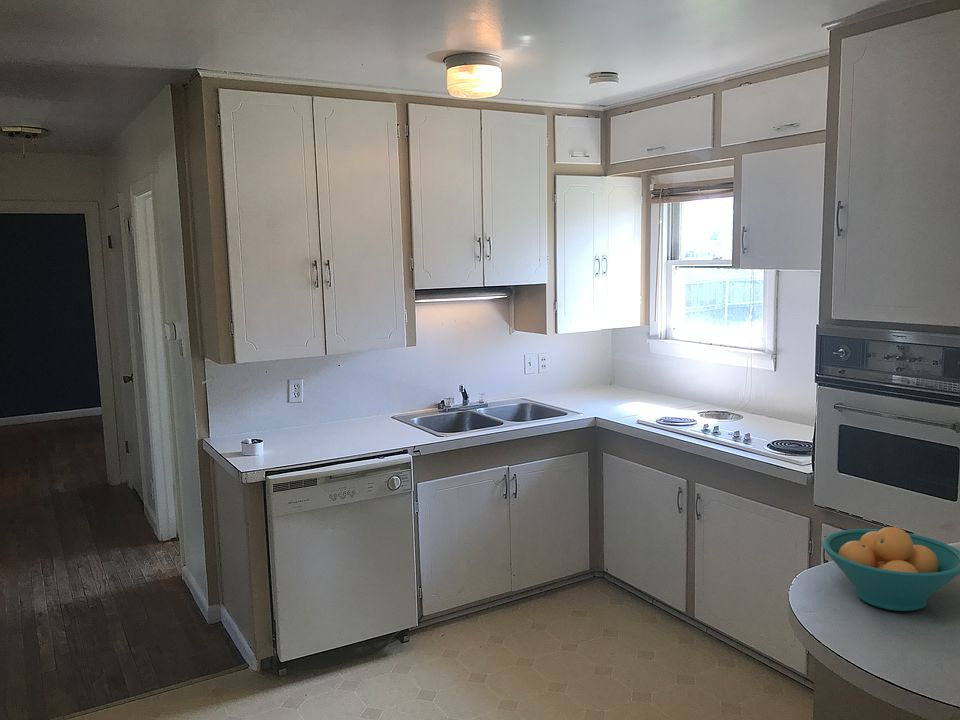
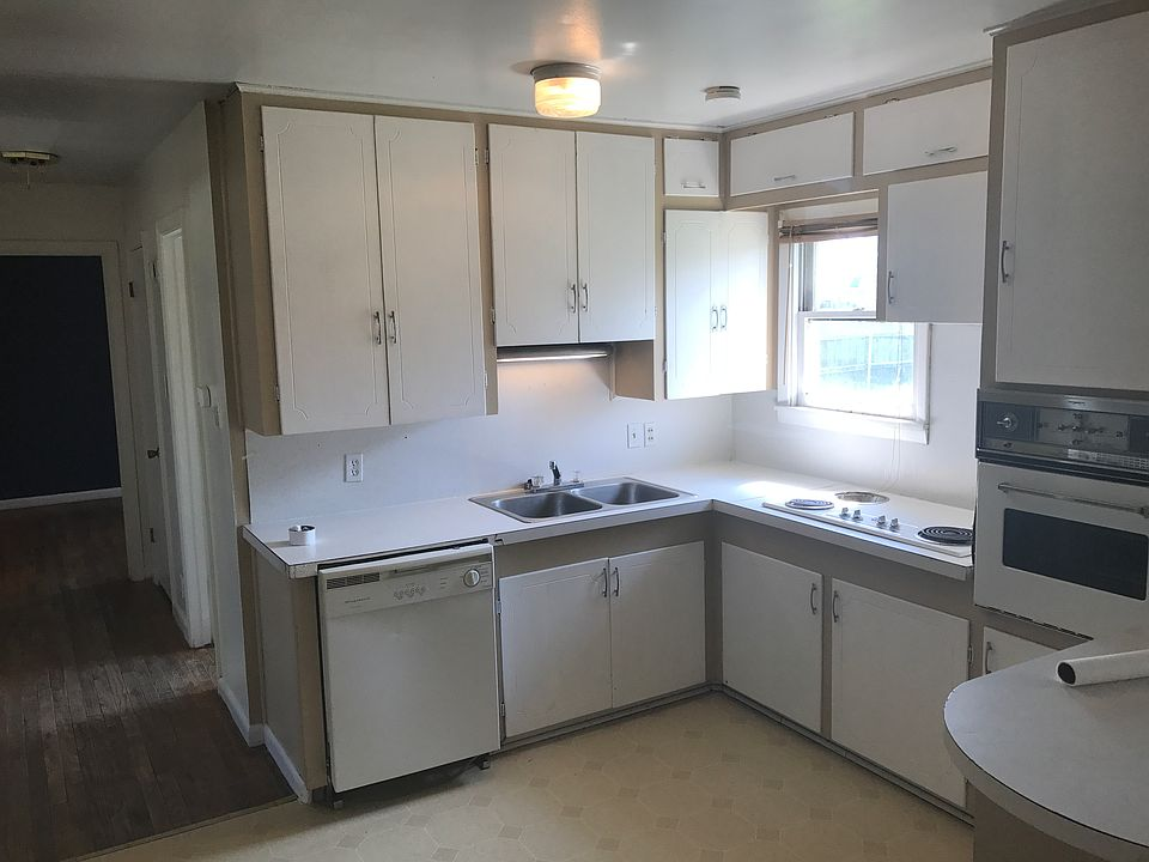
- fruit bowl [821,526,960,612]
